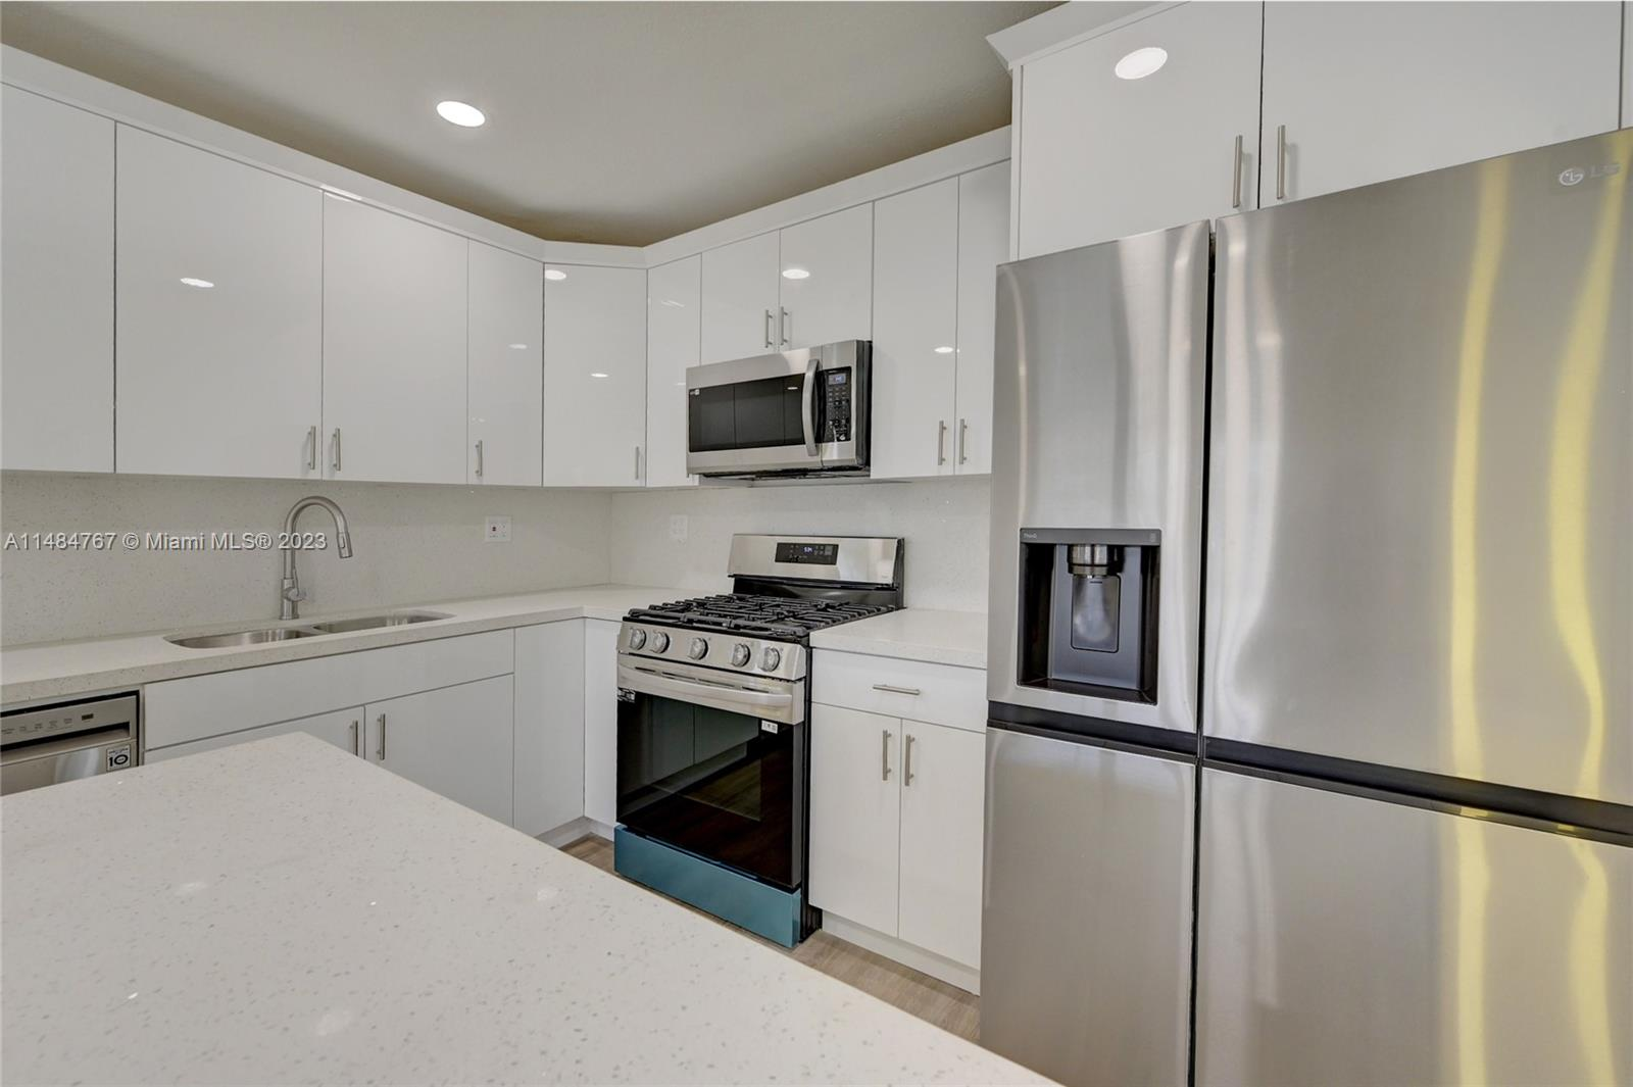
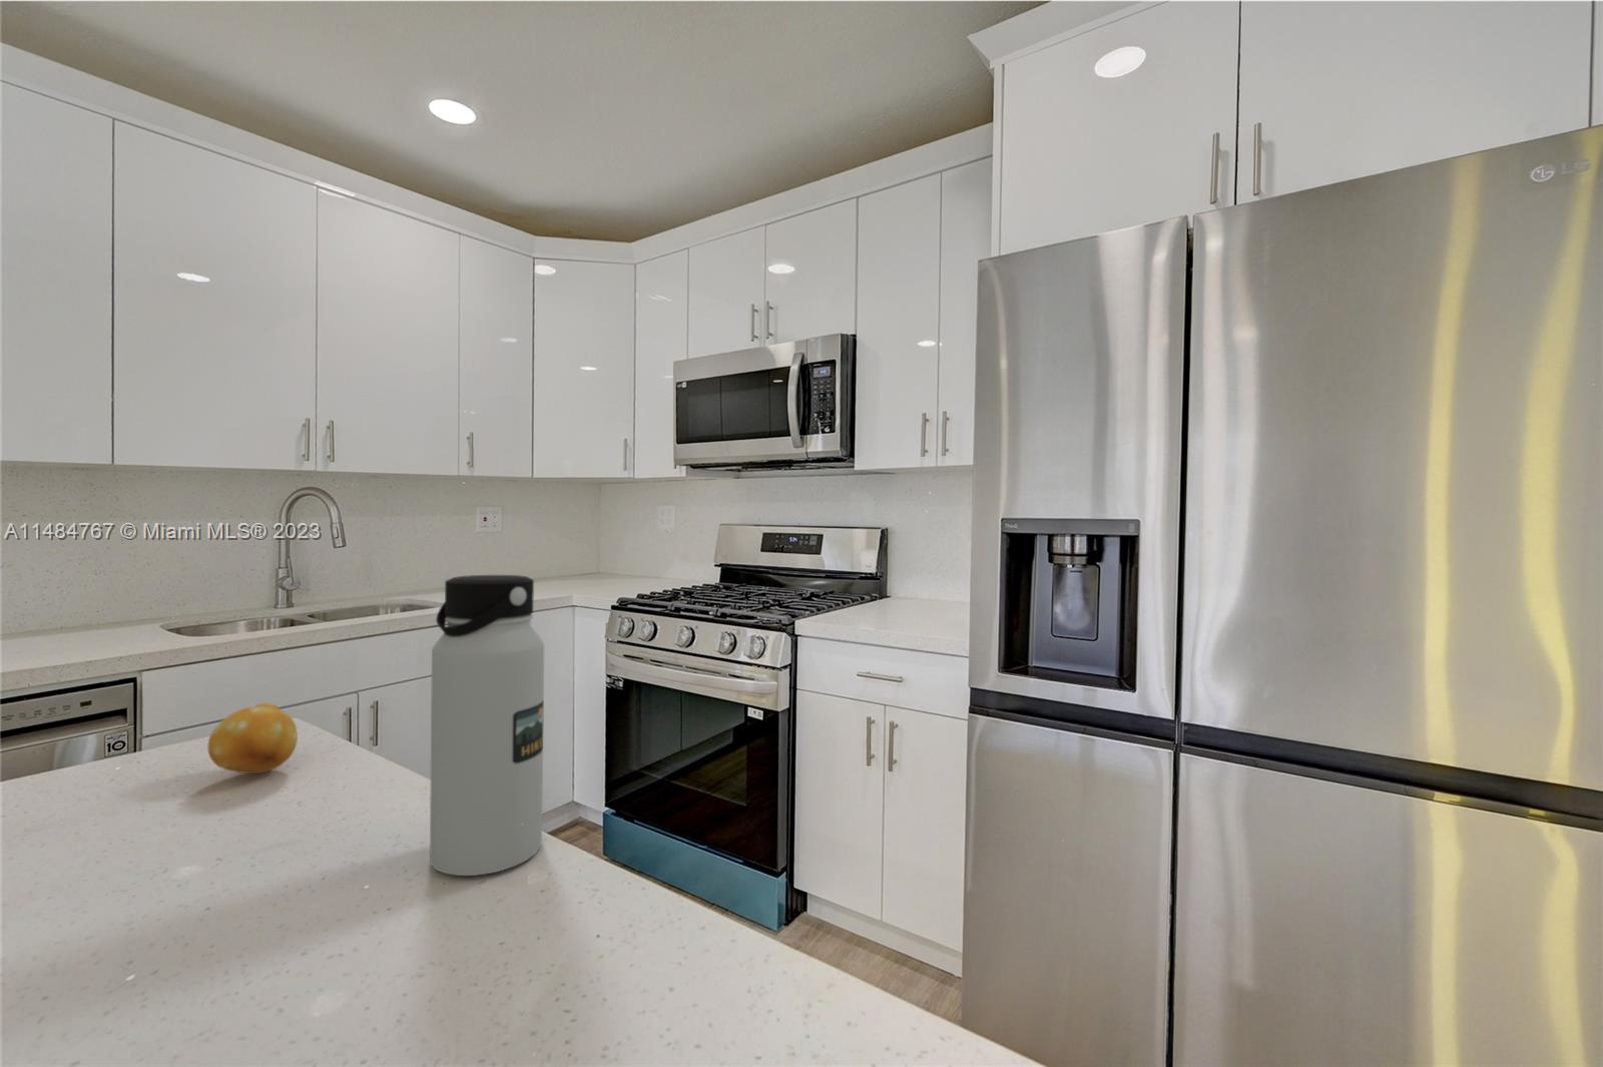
+ fruit [207,703,299,774]
+ water bottle [429,574,545,876]
